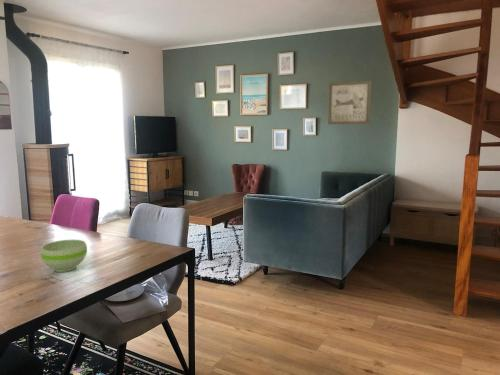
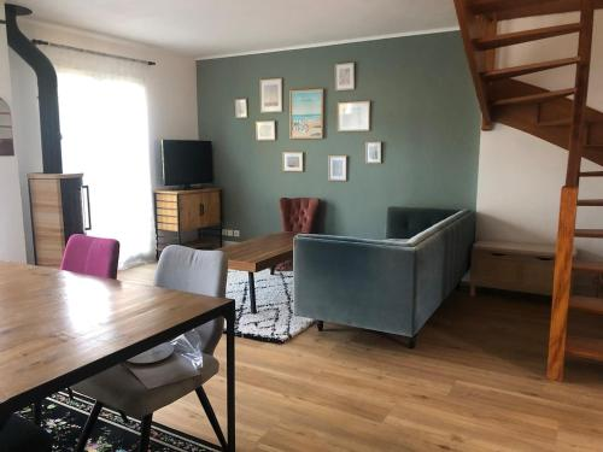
- bowl [40,239,88,273]
- wall art [327,80,372,125]
